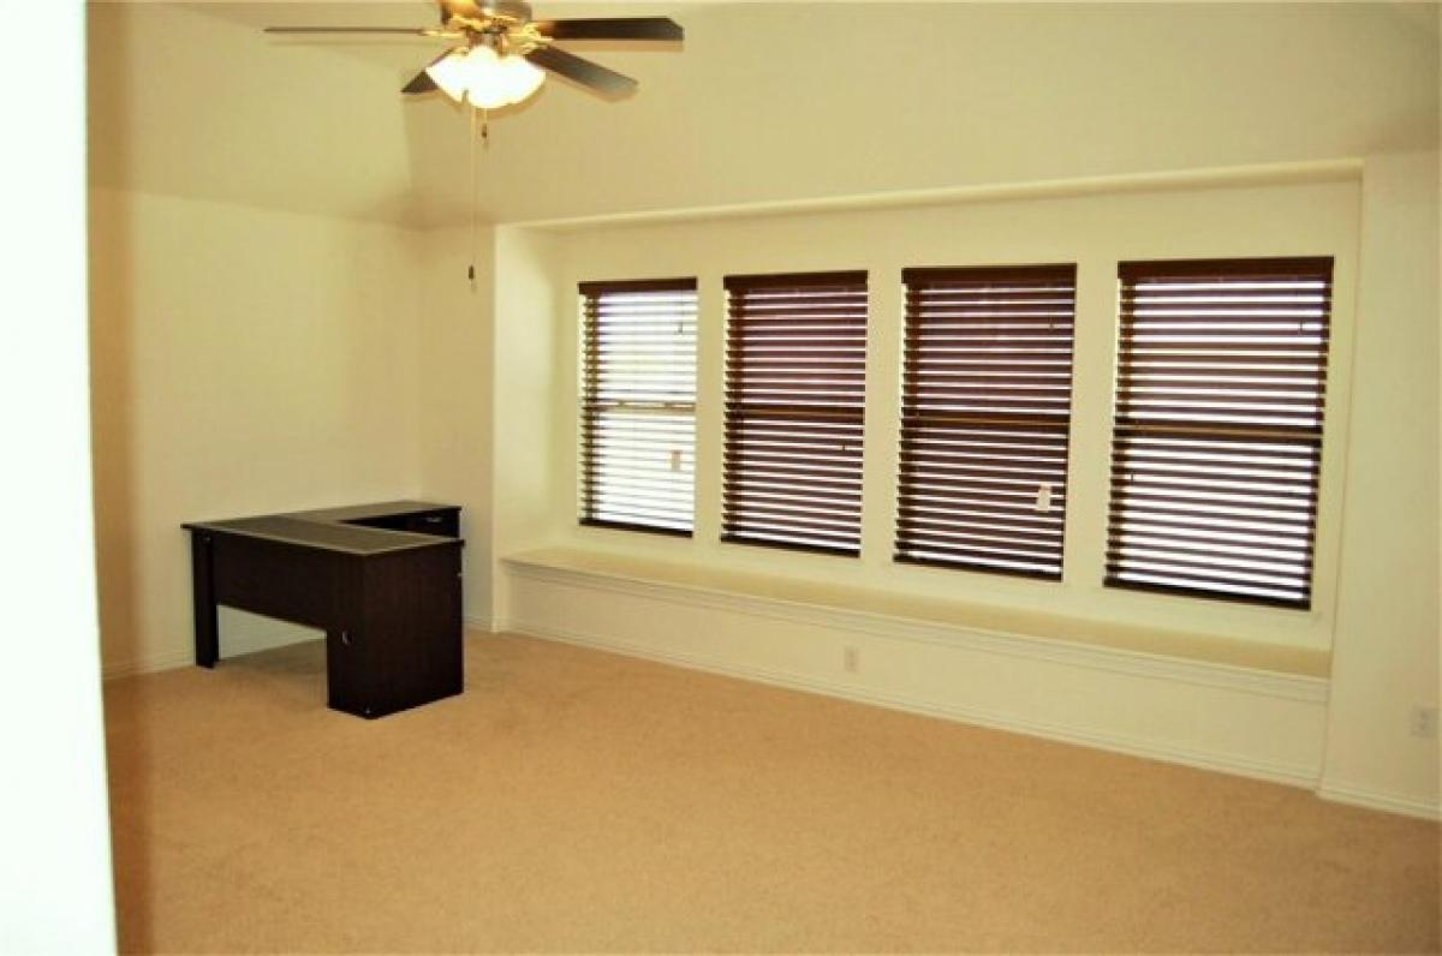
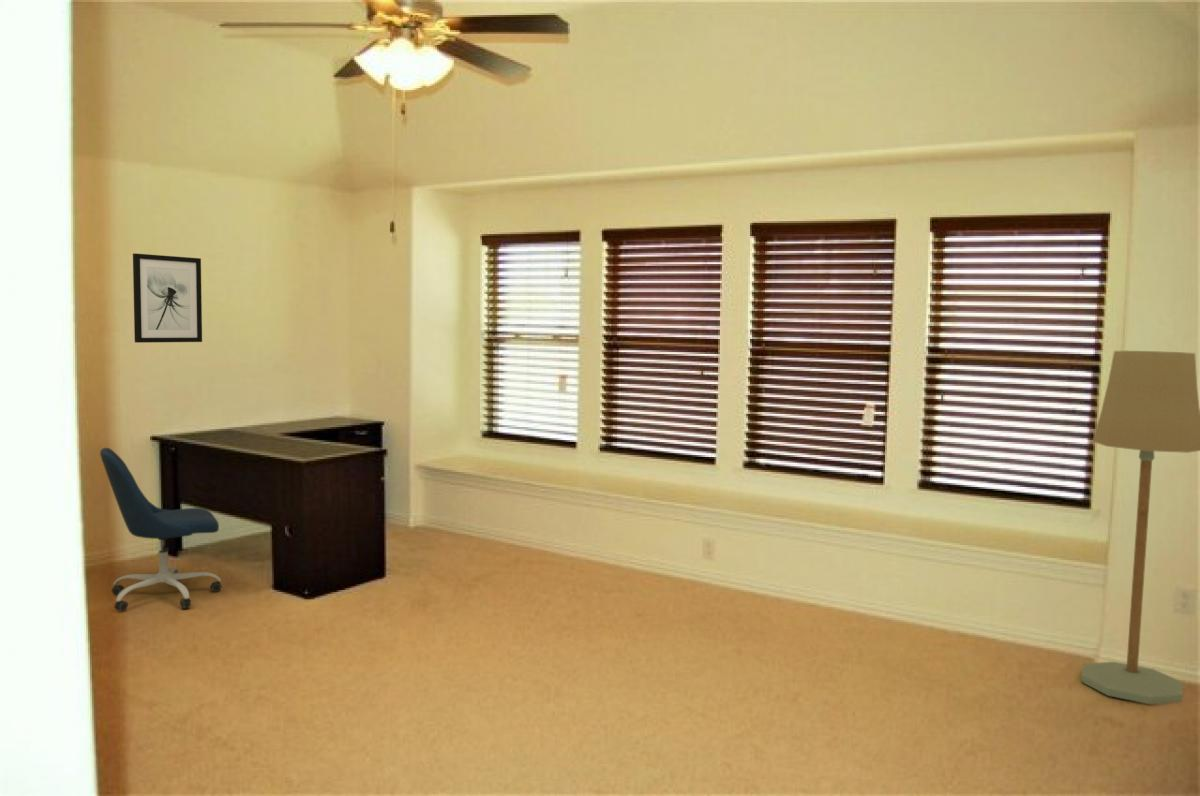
+ floor lamp [1080,350,1200,705]
+ wall art [132,252,203,344]
+ office chair [99,447,223,612]
